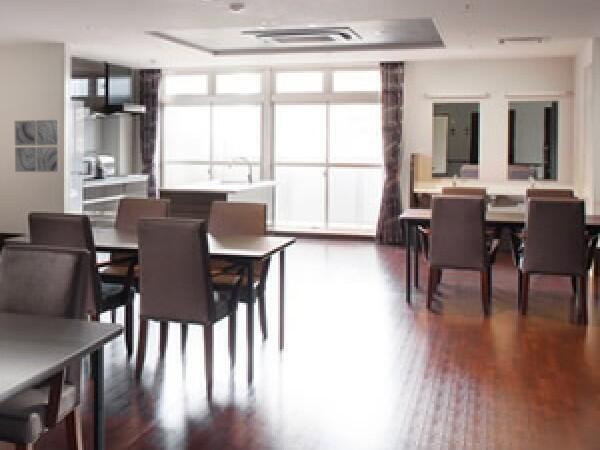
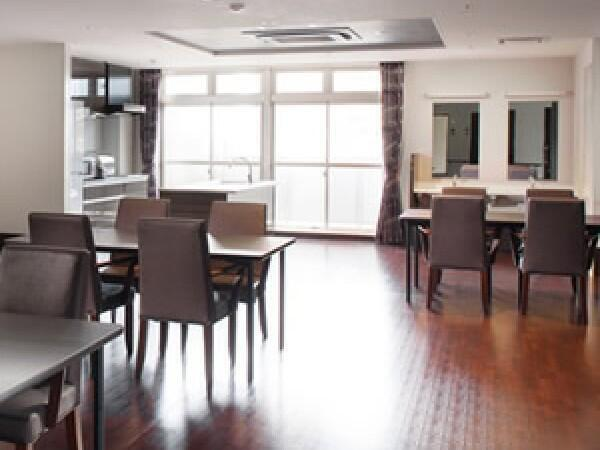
- wall art [14,119,60,173]
